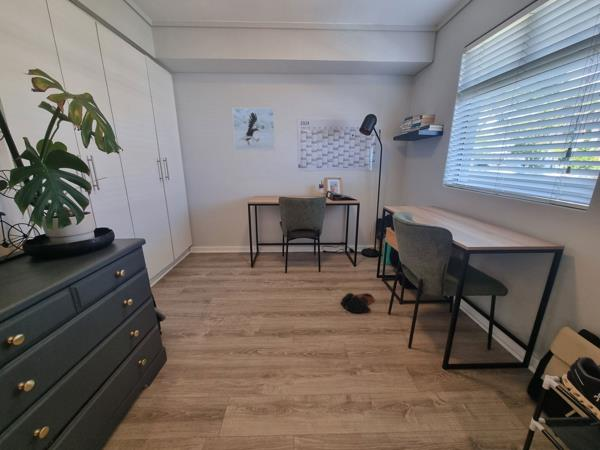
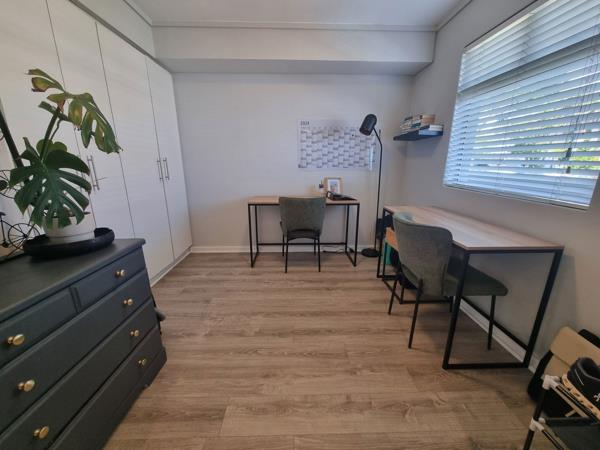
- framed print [231,107,276,152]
- bag [340,292,375,314]
